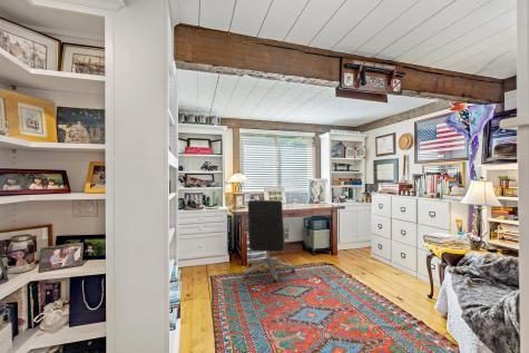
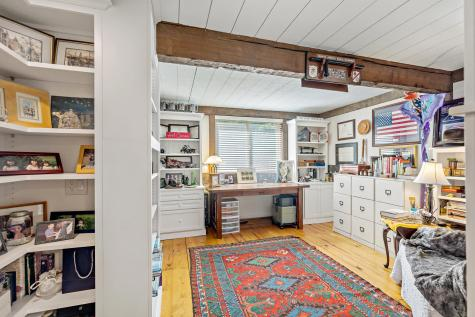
- office chair [243,199,296,284]
